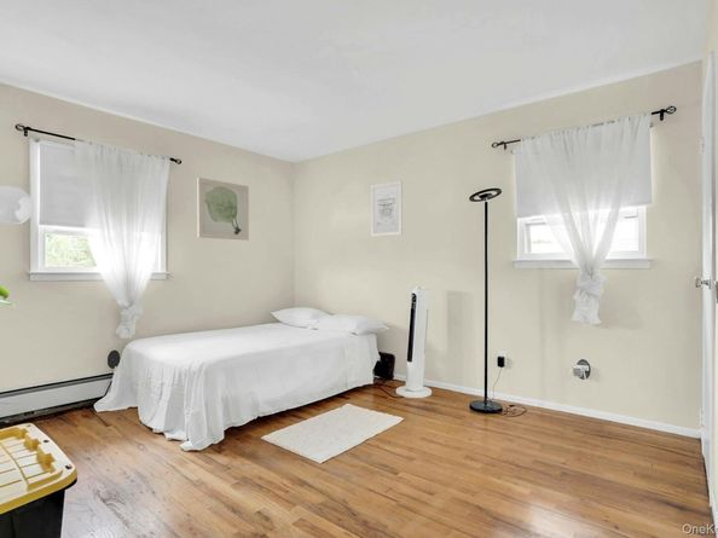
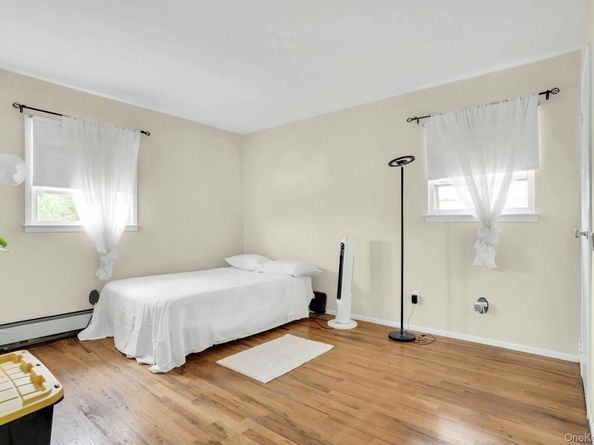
- wall art [370,180,404,238]
- wall art [197,177,250,242]
